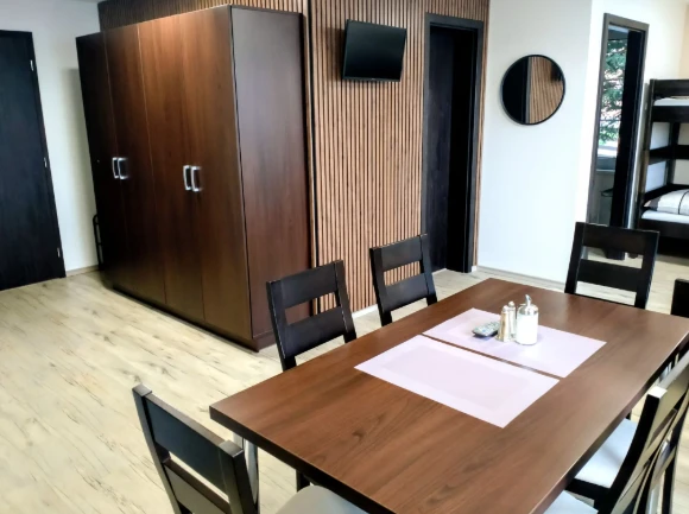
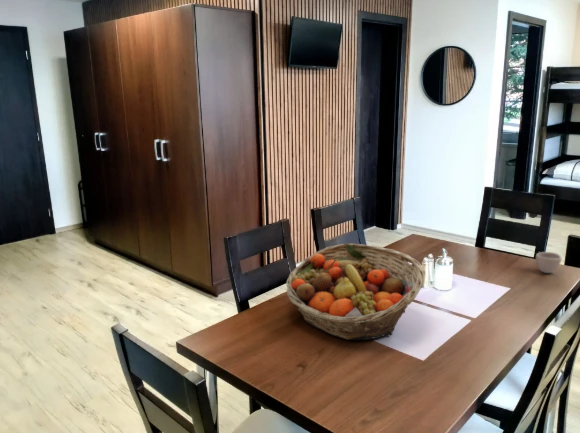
+ cup [535,251,563,274]
+ fruit basket [285,242,425,341]
